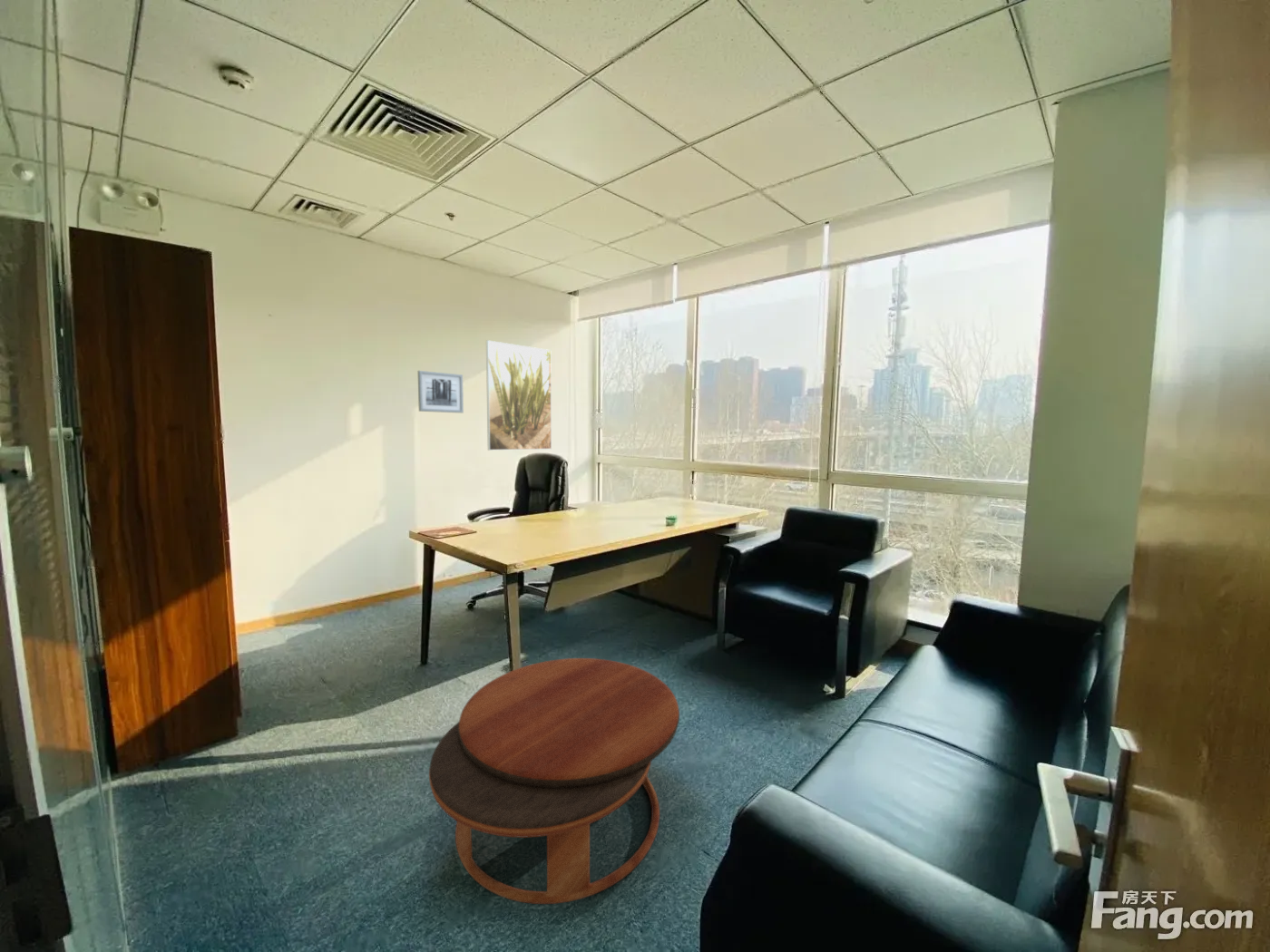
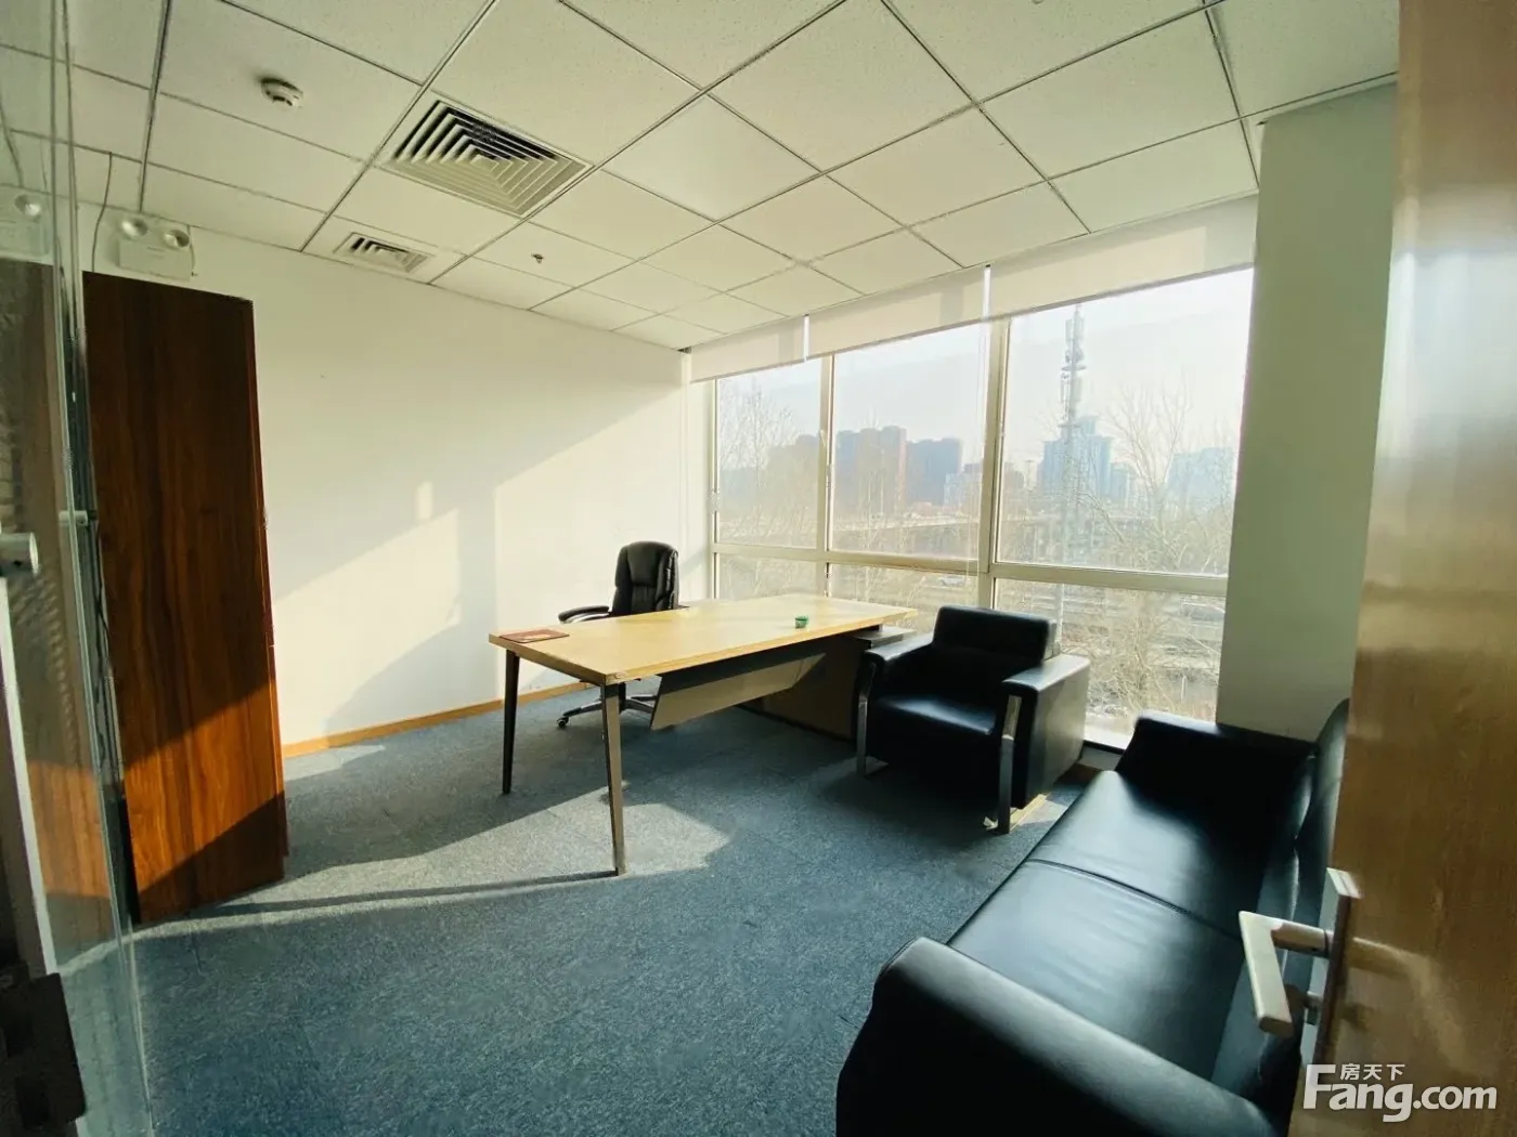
- coffee table [428,657,680,905]
- wall art [417,370,464,413]
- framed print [485,339,552,452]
